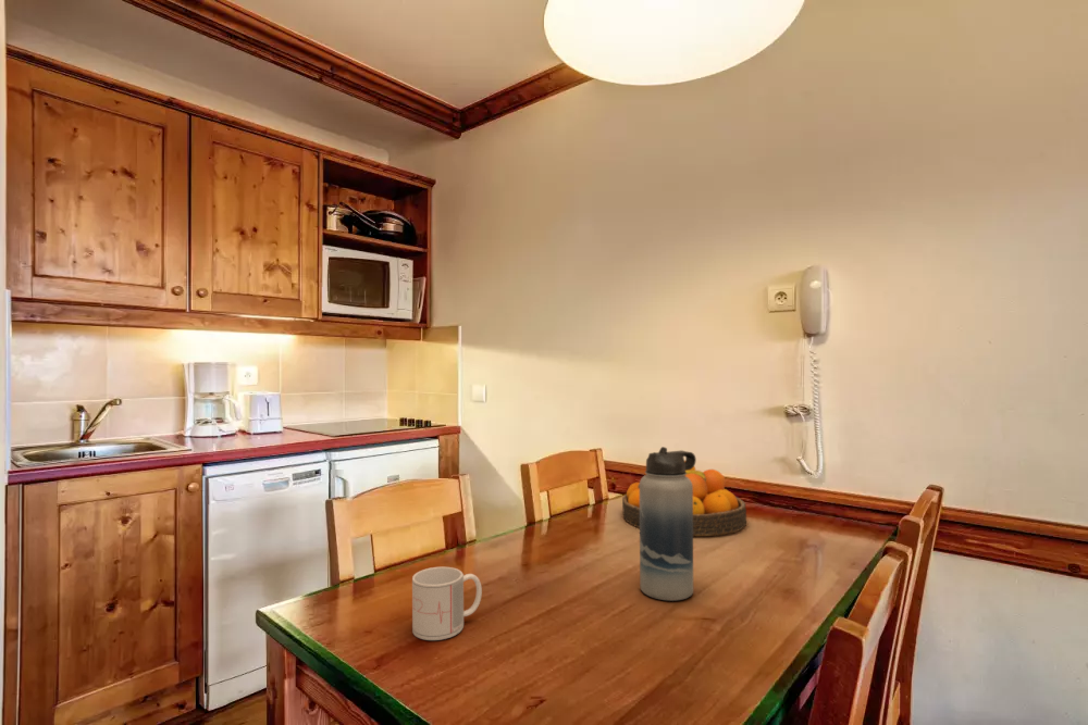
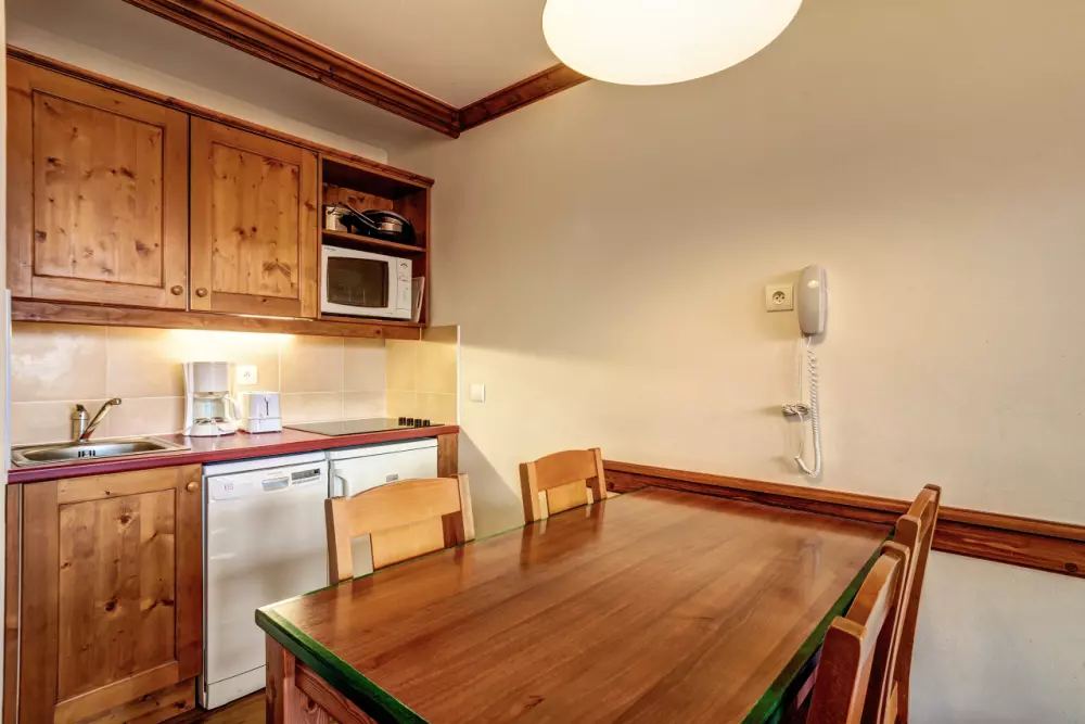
- mug [411,566,483,641]
- fruit bowl [621,460,747,537]
- water bottle [639,446,697,602]
